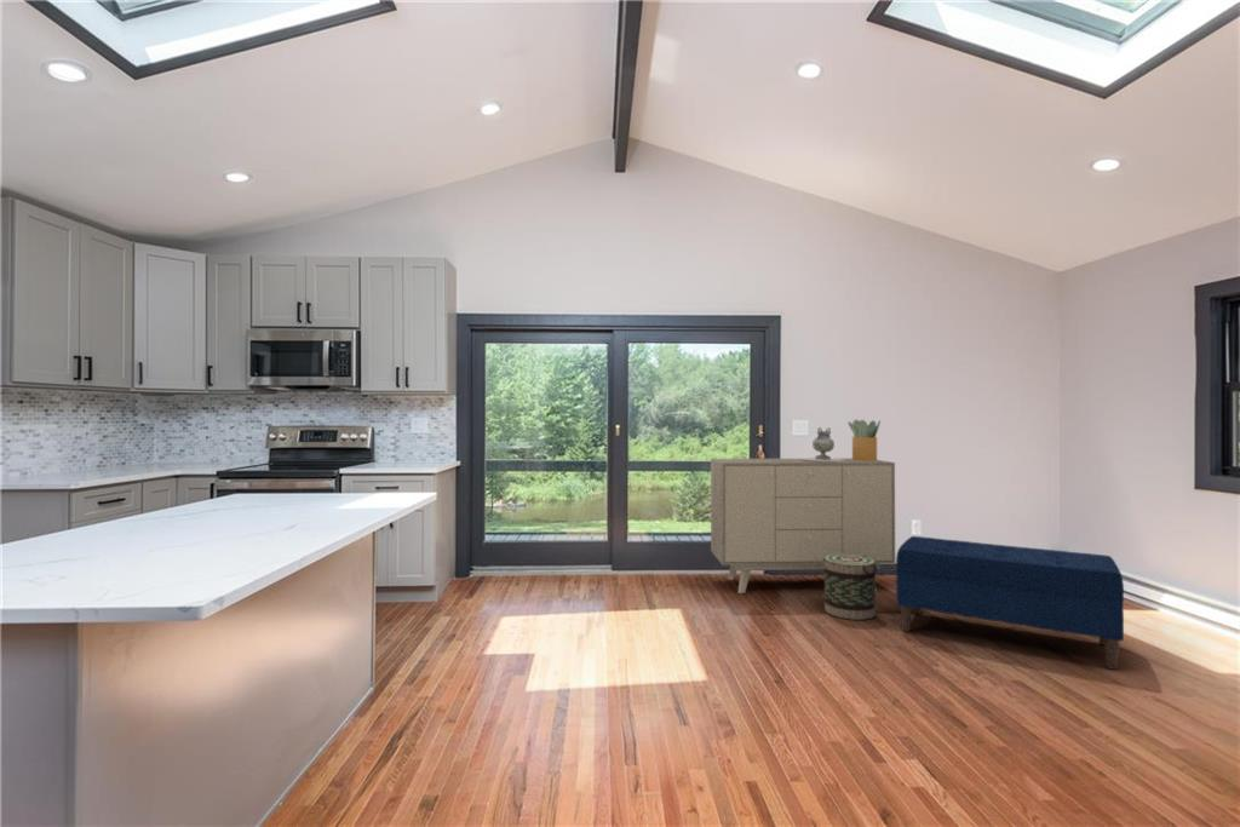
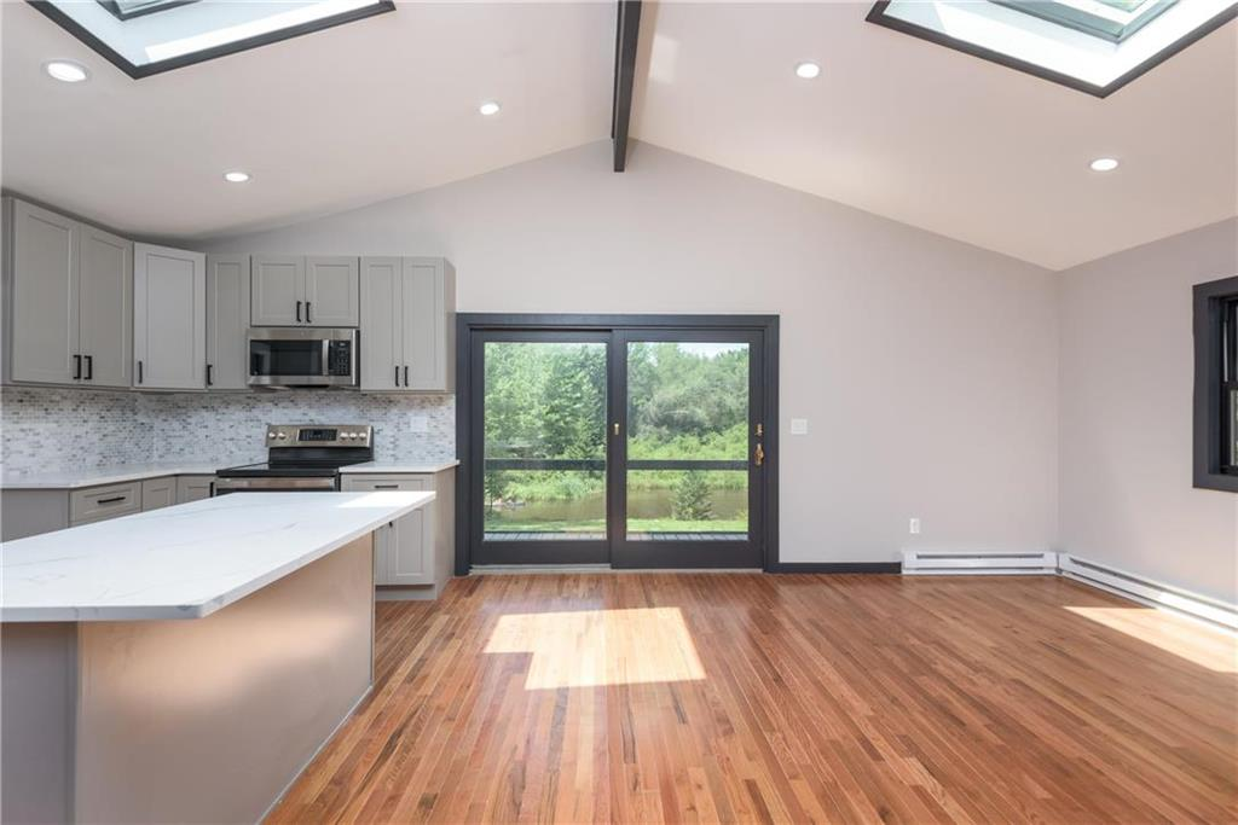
- basket [823,555,878,621]
- decorative vase [802,426,844,461]
- bench [895,535,1125,671]
- potted plant [846,418,882,461]
- sideboard [710,458,896,595]
